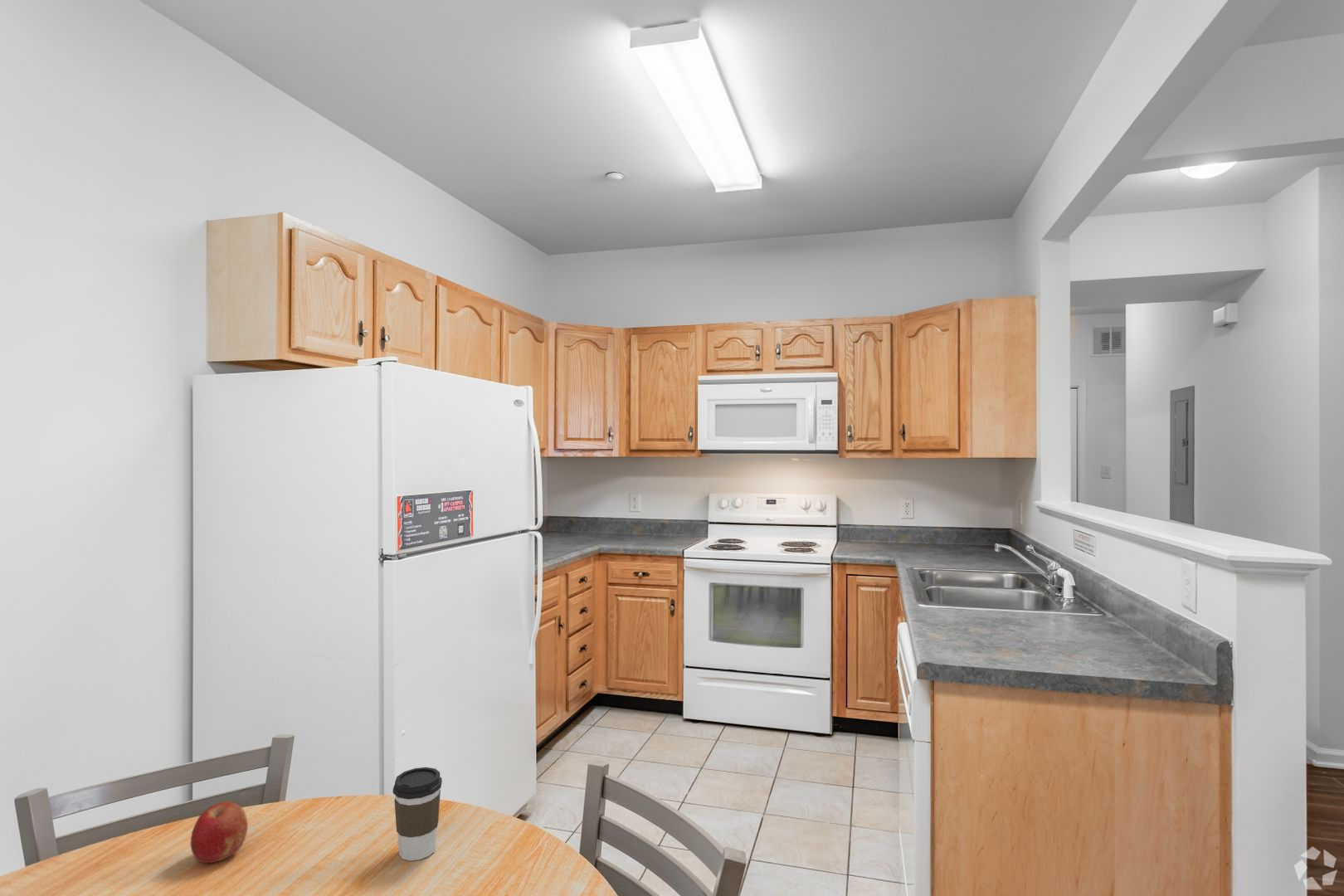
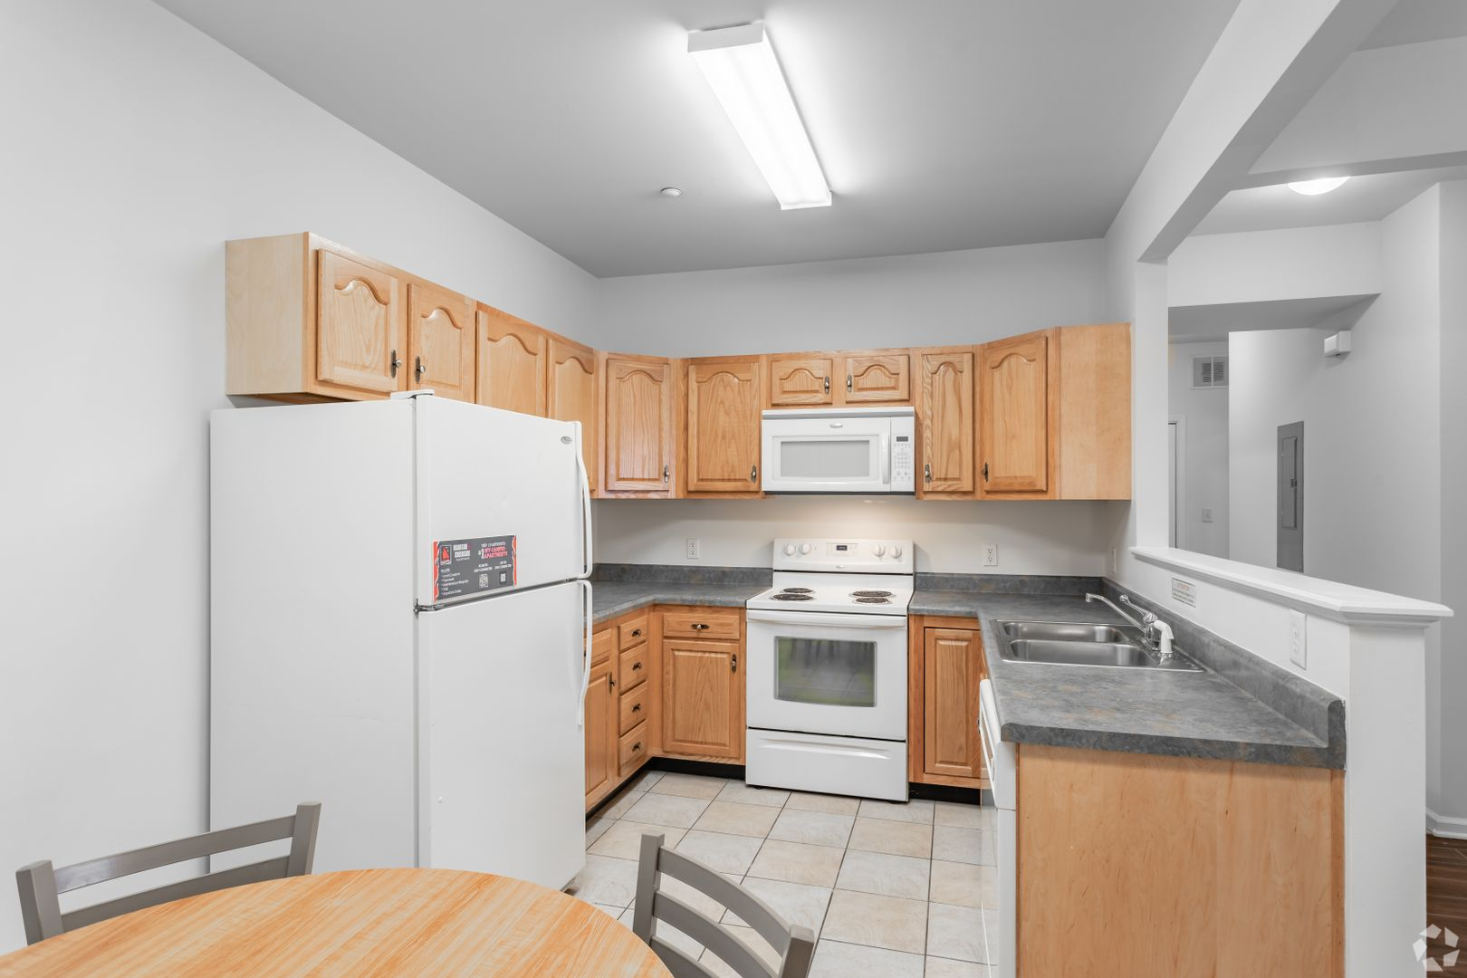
- fruit [190,801,249,864]
- coffee cup [392,767,443,861]
